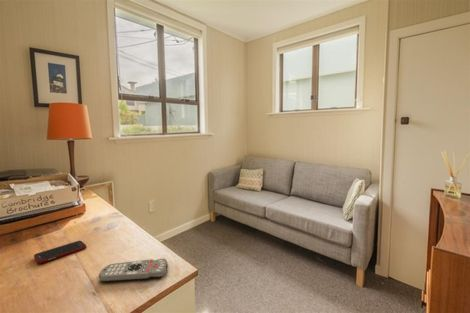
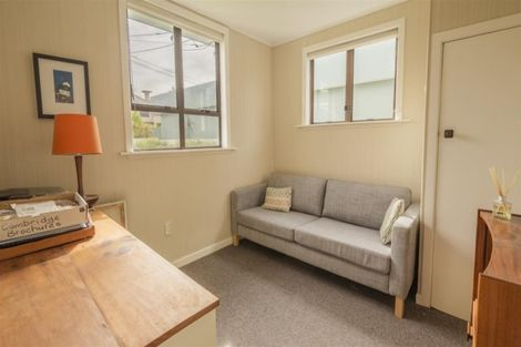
- cell phone [33,240,87,264]
- remote control [98,257,169,283]
